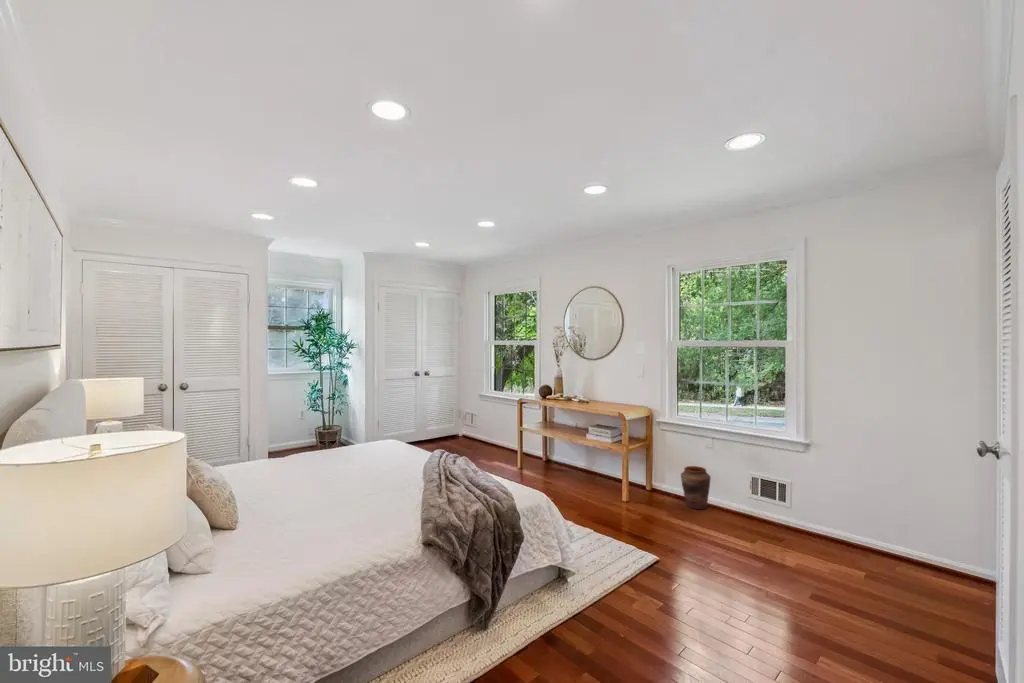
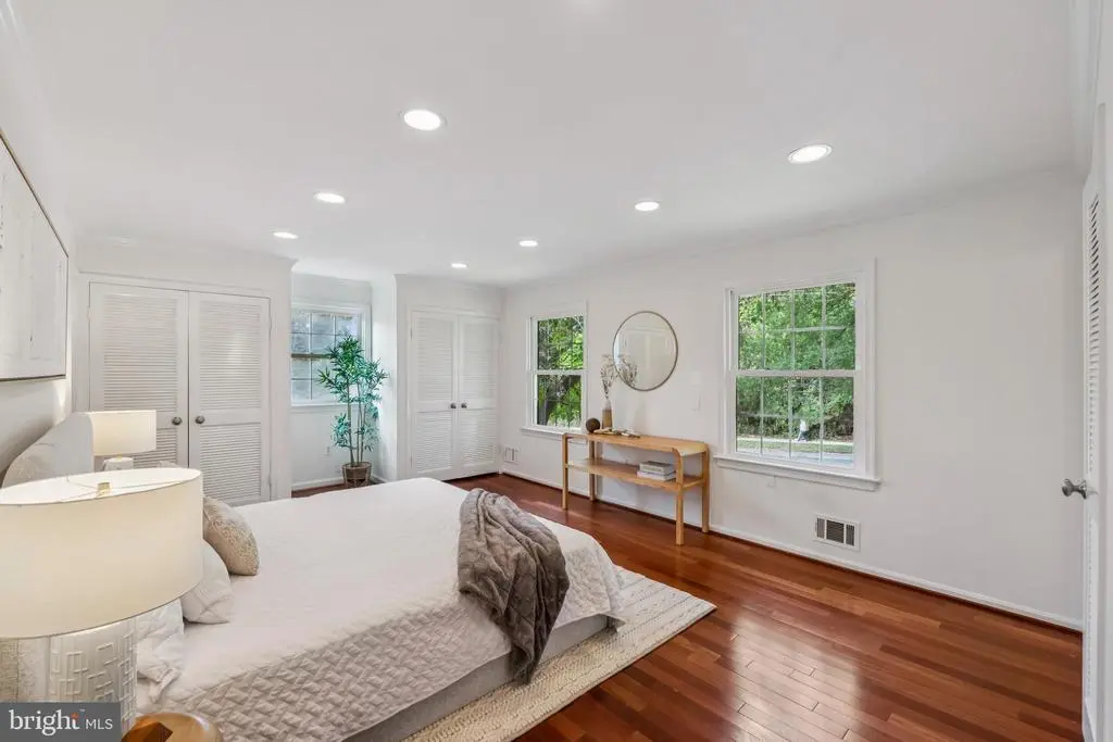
- vase [680,465,712,510]
